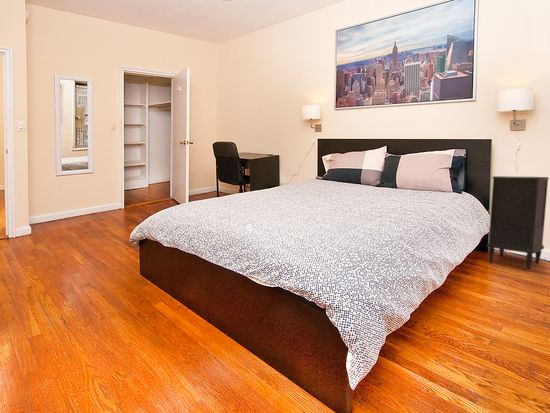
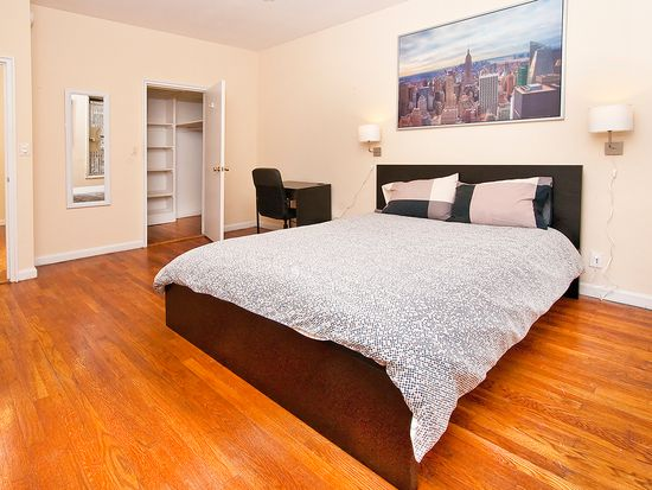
- nightstand [485,175,550,270]
